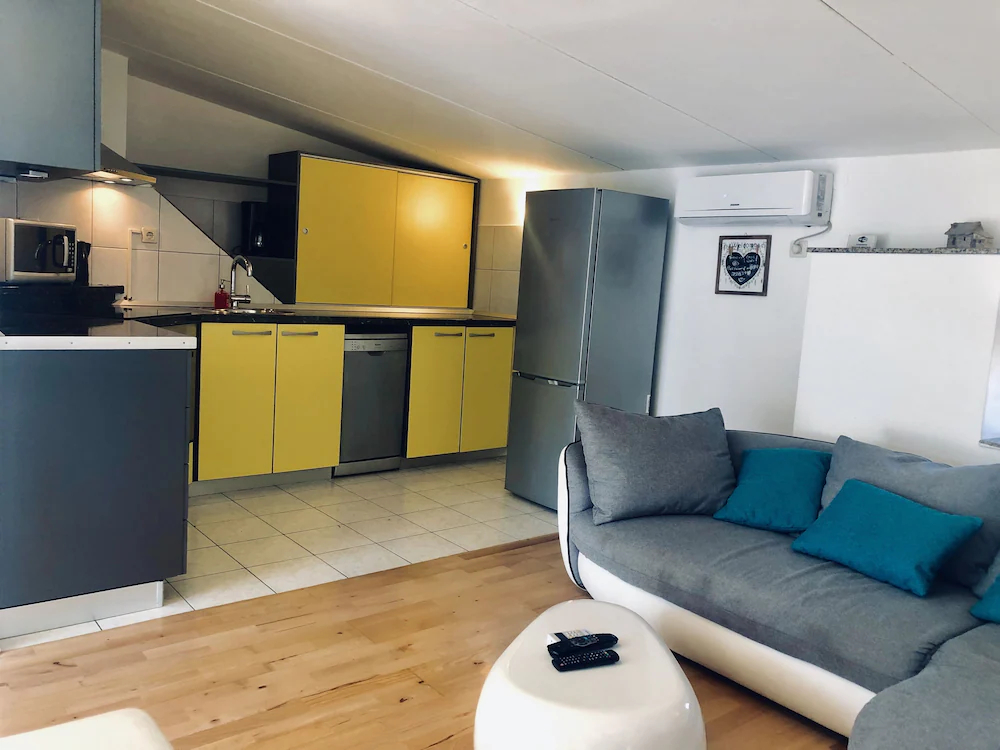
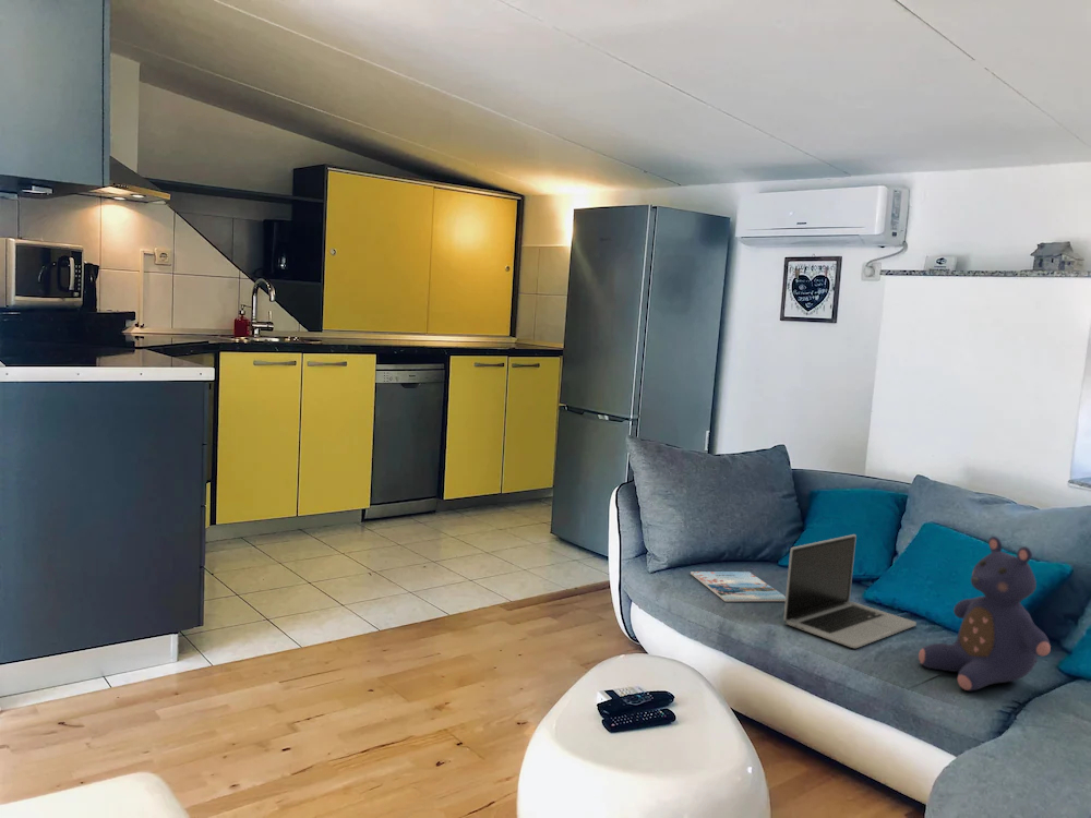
+ magazine [690,570,786,602]
+ laptop [782,533,918,649]
+ teddy bear [918,536,1052,691]
